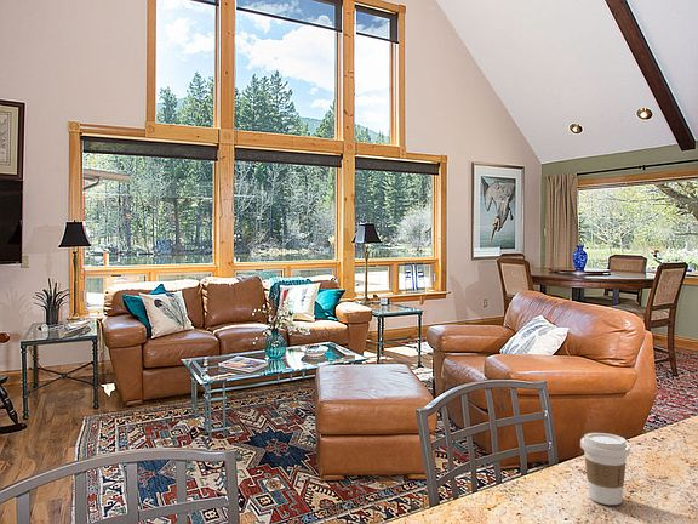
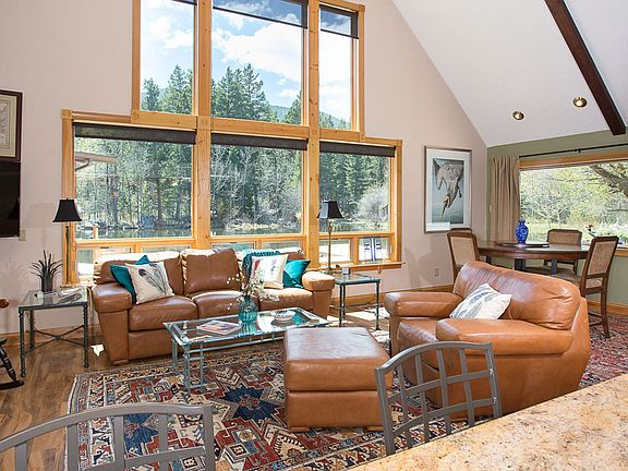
- coffee cup [579,432,631,506]
